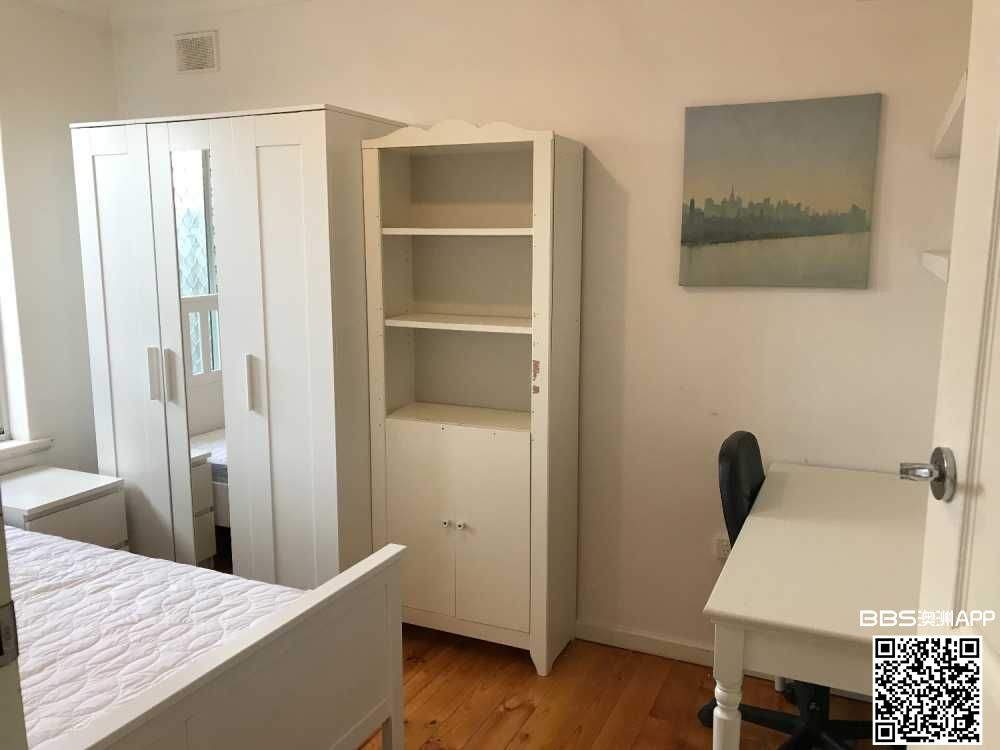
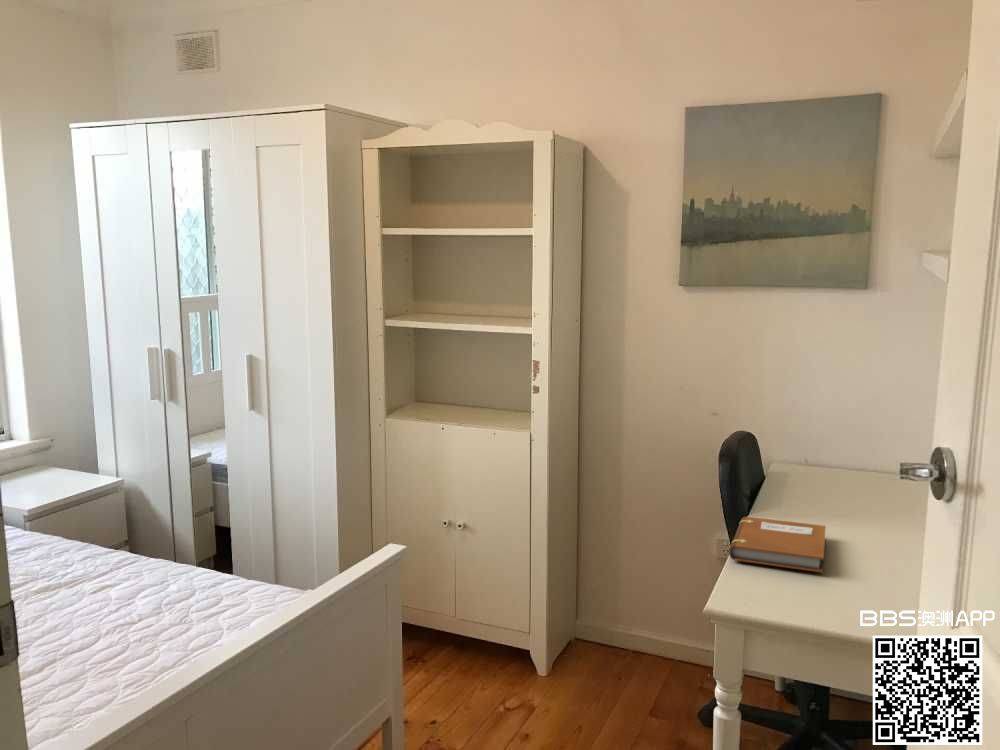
+ notebook [728,516,827,574]
